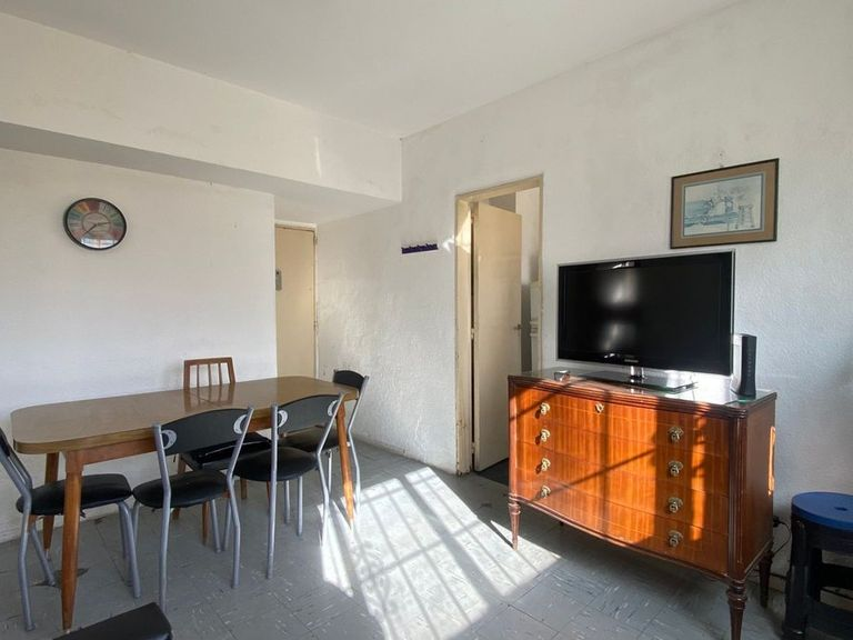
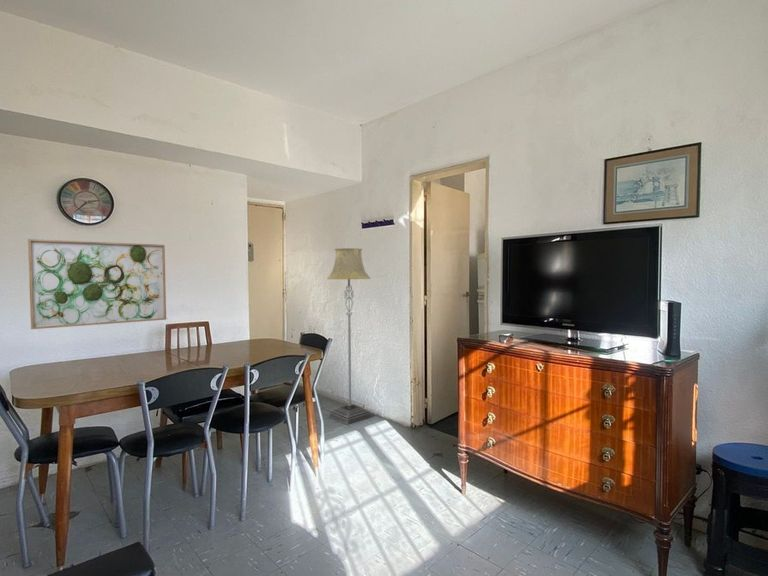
+ wall art [27,238,167,330]
+ floor lamp [326,247,372,426]
